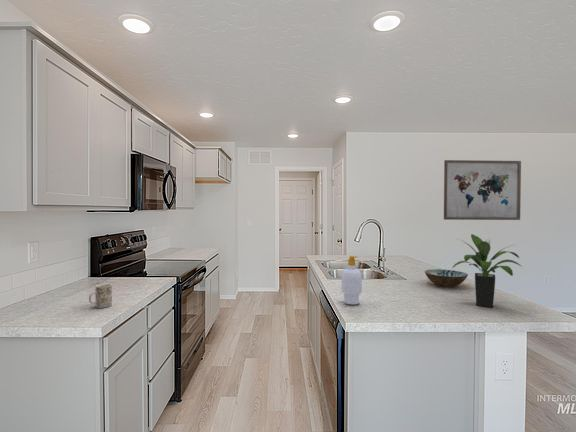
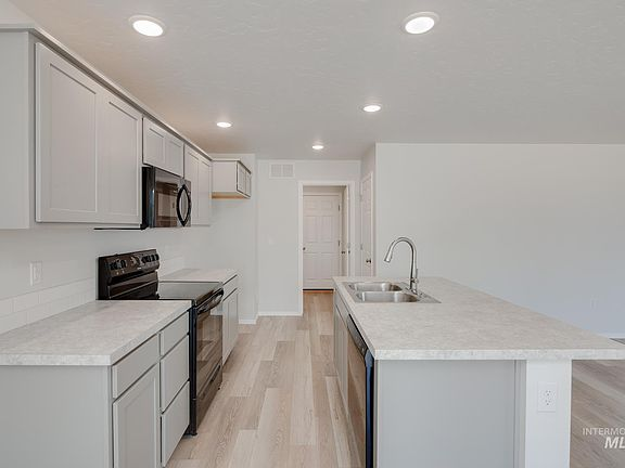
- bowl [423,268,469,288]
- potted plant [451,233,523,308]
- soap bottle [341,255,363,306]
- wall art [443,159,522,221]
- mug [88,282,113,309]
